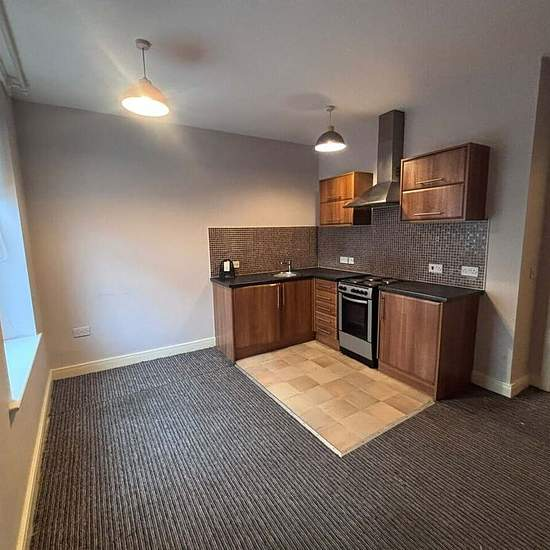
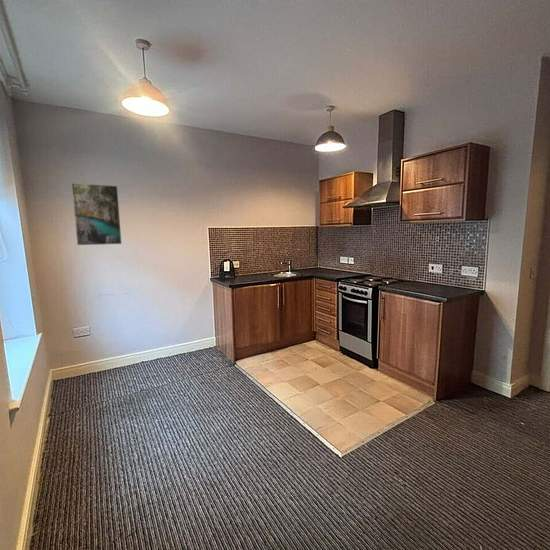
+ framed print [71,182,123,246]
